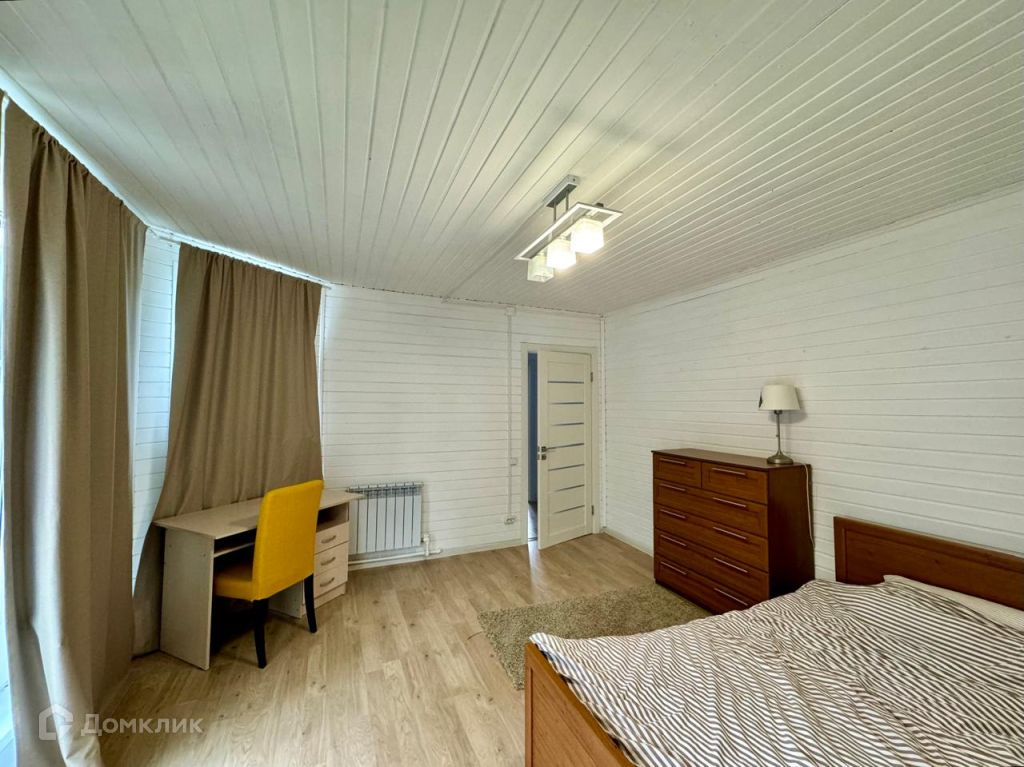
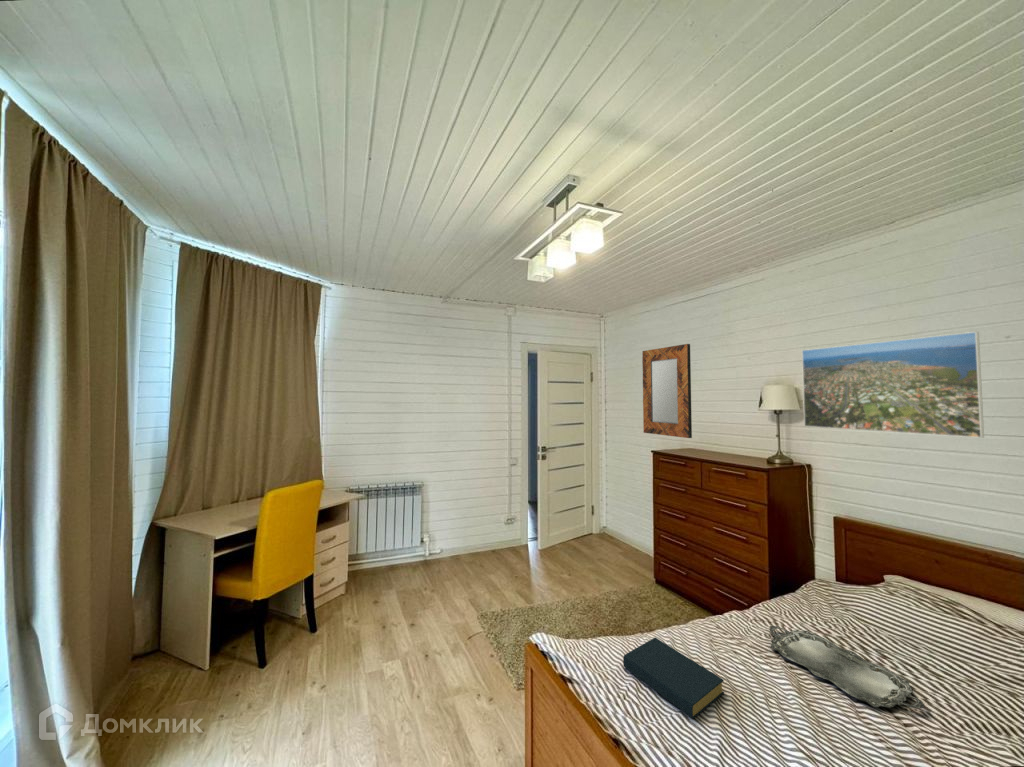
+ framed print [801,331,985,439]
+ hardback book [622,637,725,720]
+ home mirror [641,343,693,439]
+ serving tray [768,625,925,709]
